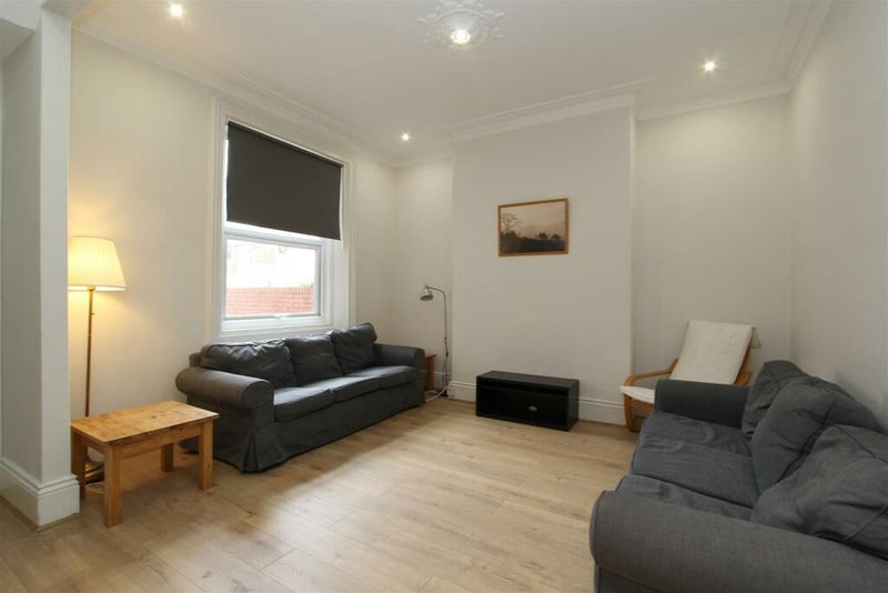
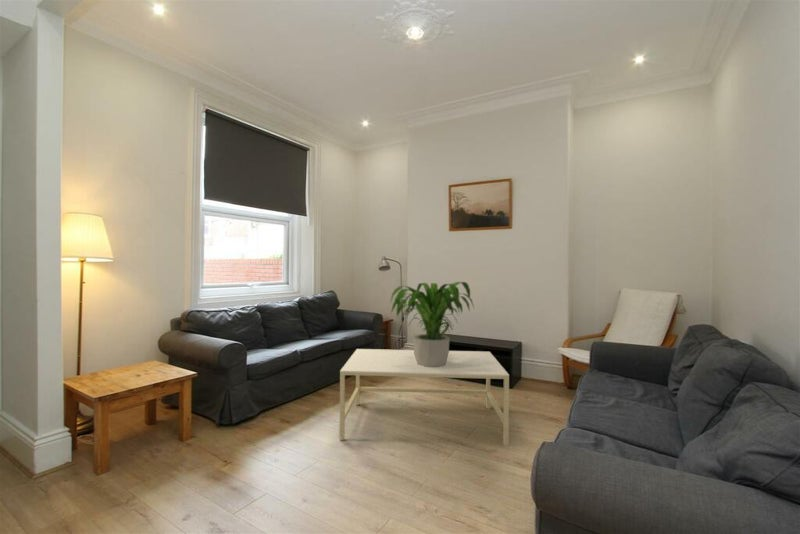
+ coffee table [339,348,510,447]
+ potted plant [389,281,475,367]
